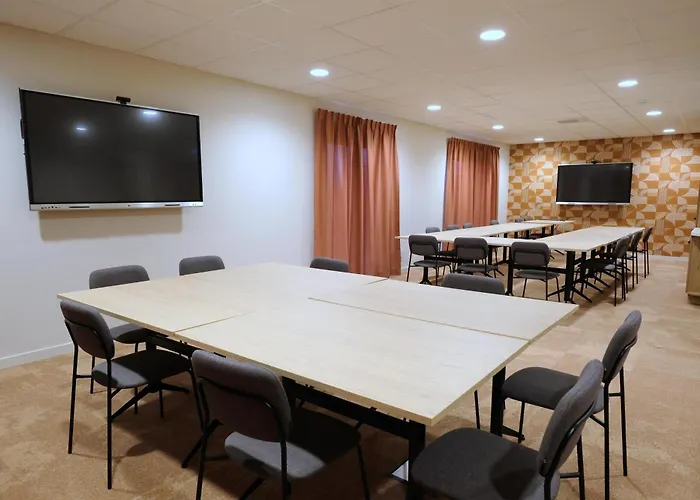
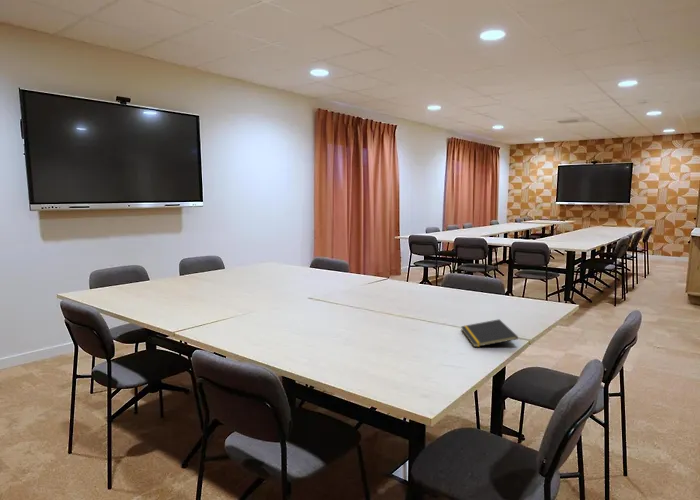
+ notepad [460,318,519,348]
